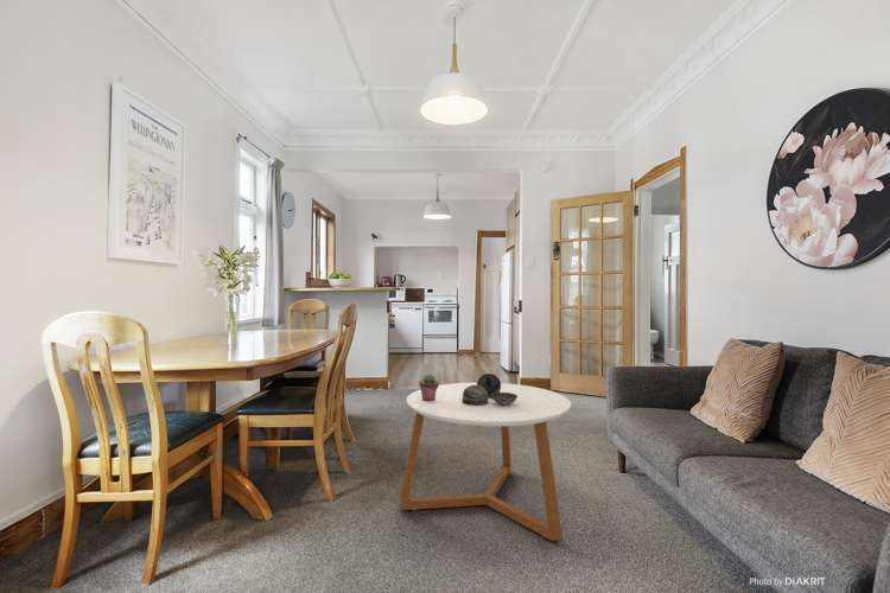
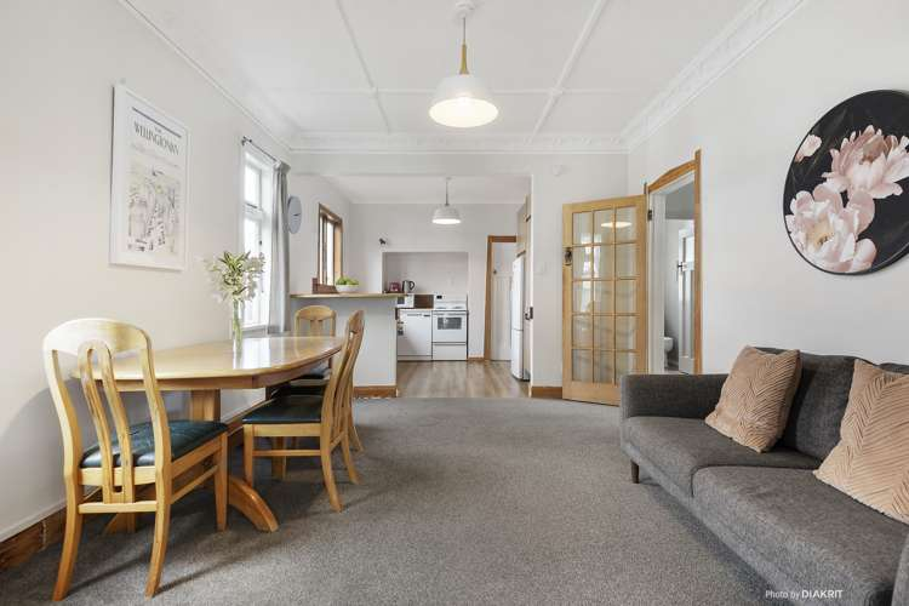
- coffee table [398,382,572,542]
- potted succulent [419,374,440,401]
- decorative bowl [462,372,517,406]
